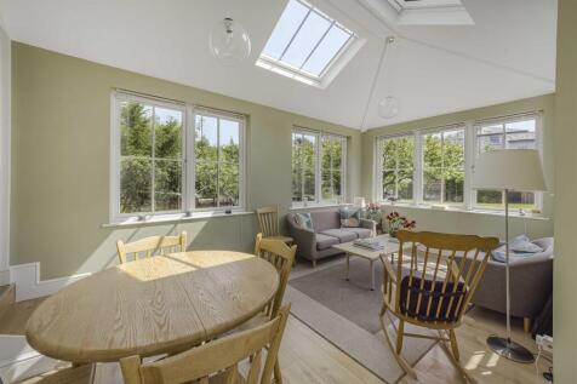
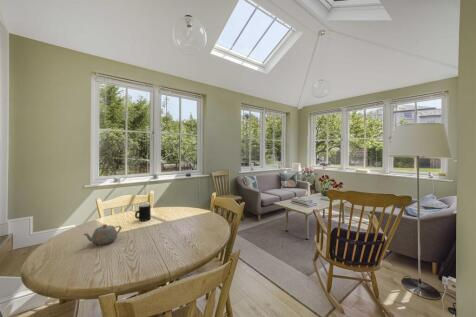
+ teapot [82,223,122,246]
+ mug [134,203,152,222]
